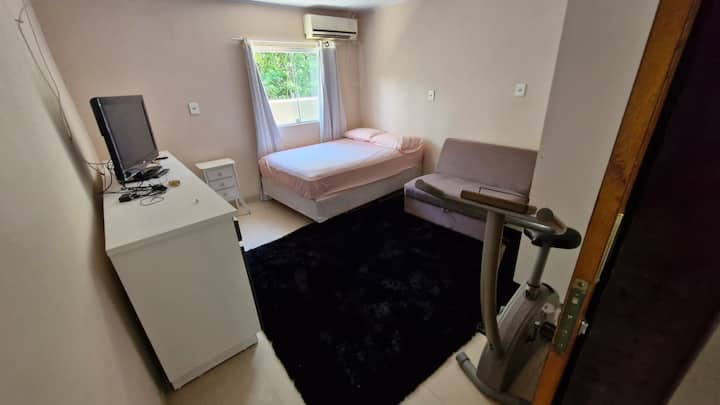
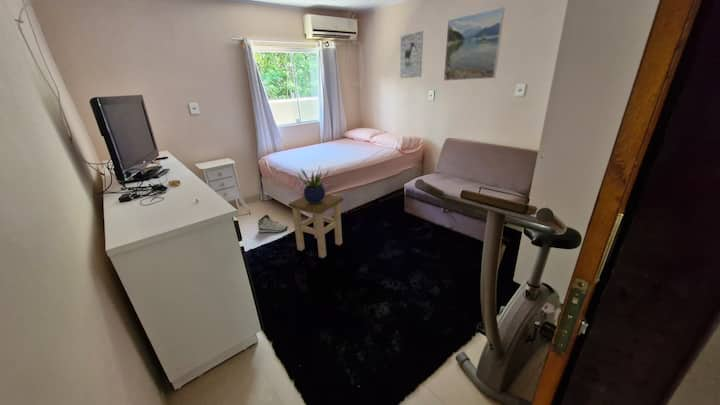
+ stool [288,193,344,259]
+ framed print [399,30,424,79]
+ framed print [443,6,506,82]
+ potted plant [298,166,331,203]
+ sneaker [257,214,289,234]
